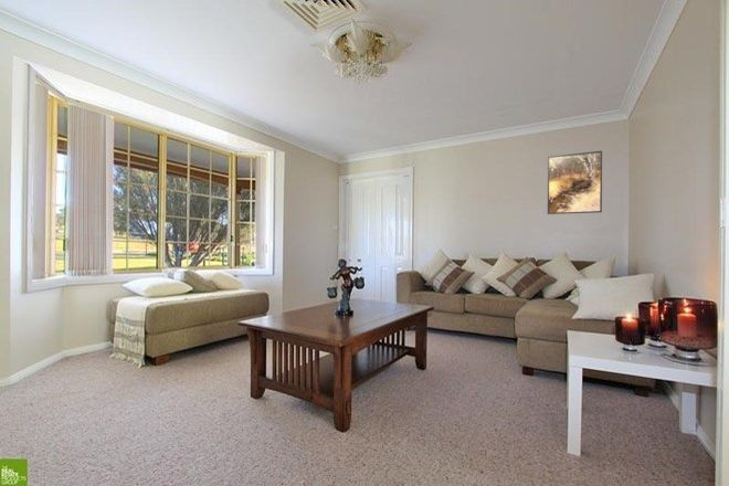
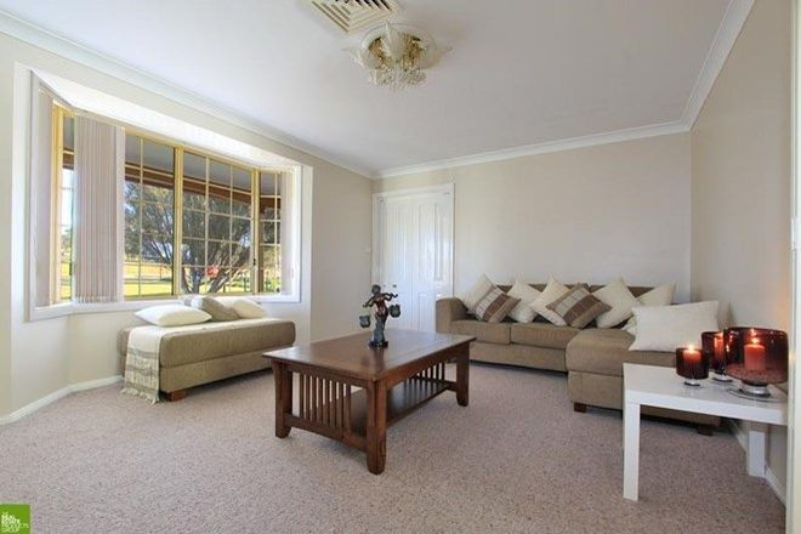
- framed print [547,150,603,215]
